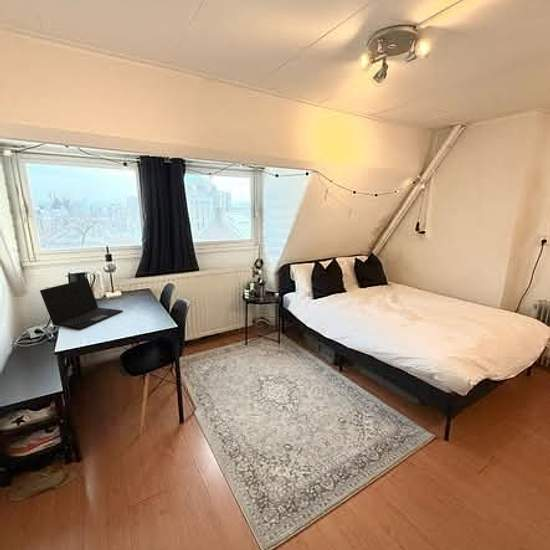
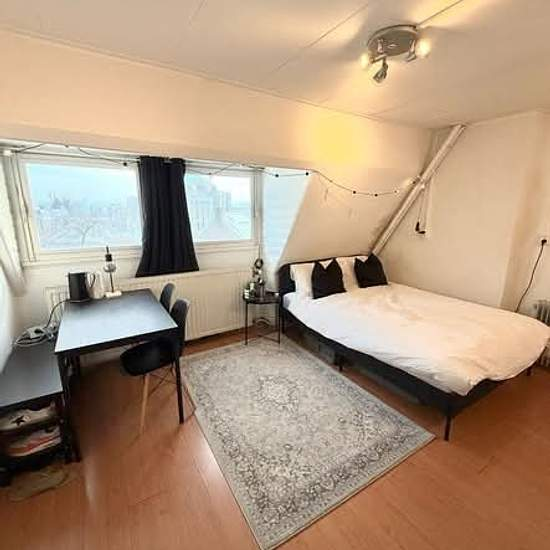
- laptop [39,277,124,330]
